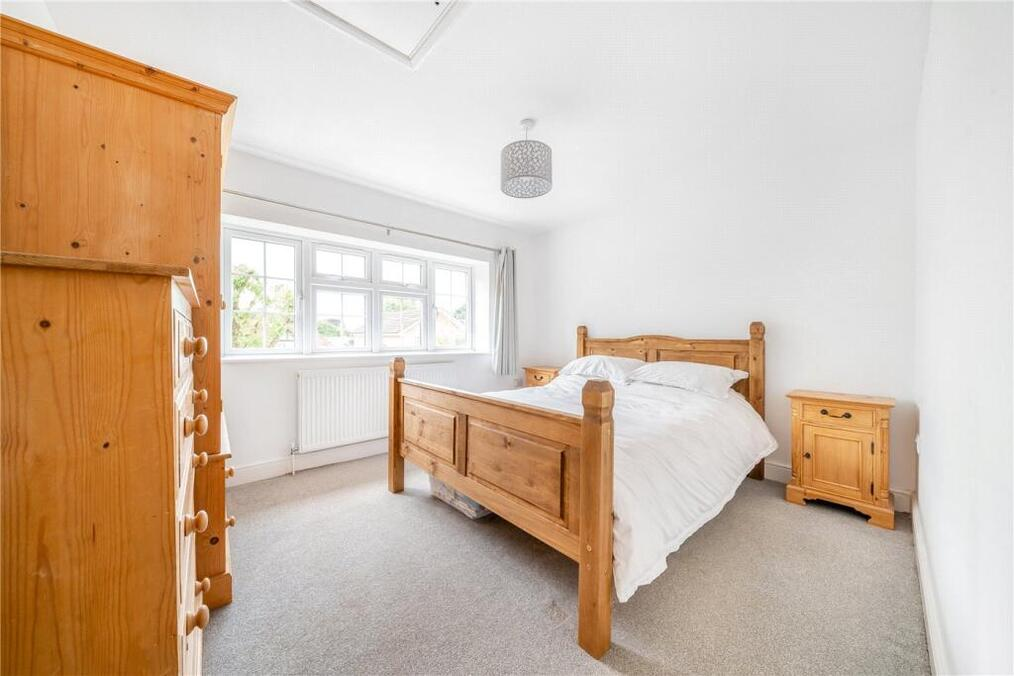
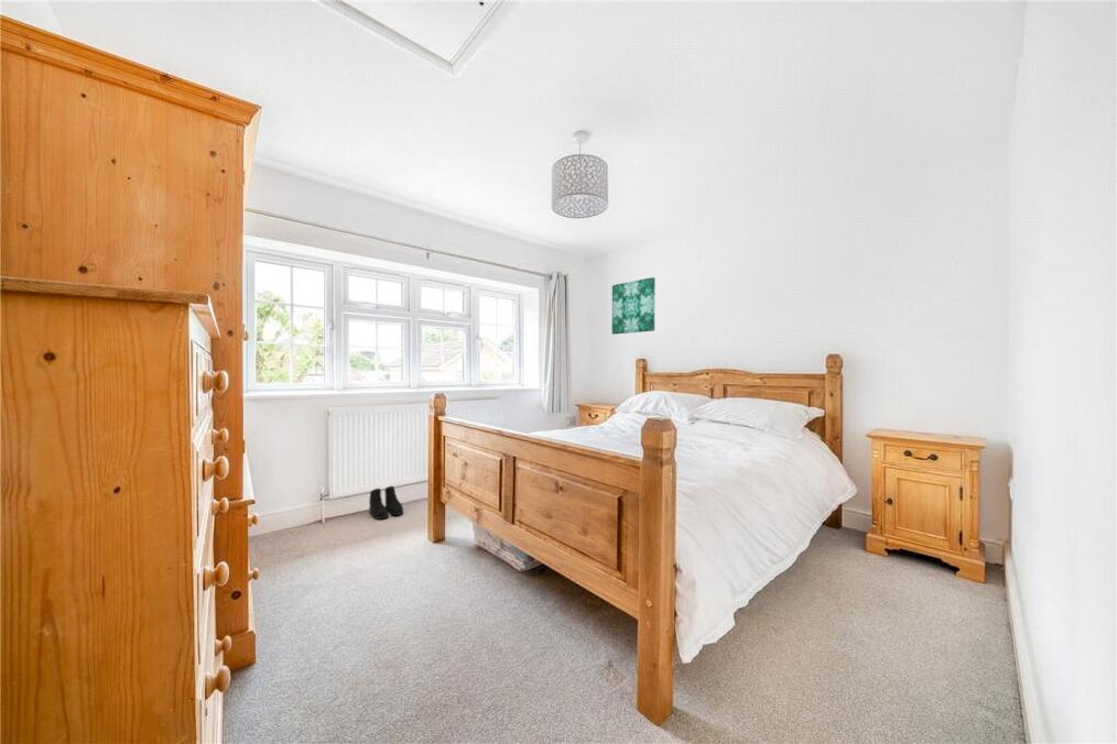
+ wall art [611,276,657,336]
+ boots [368,485,404,521]
